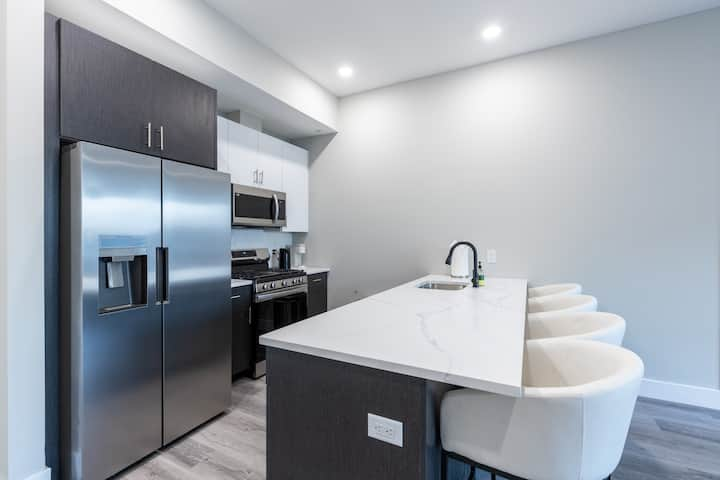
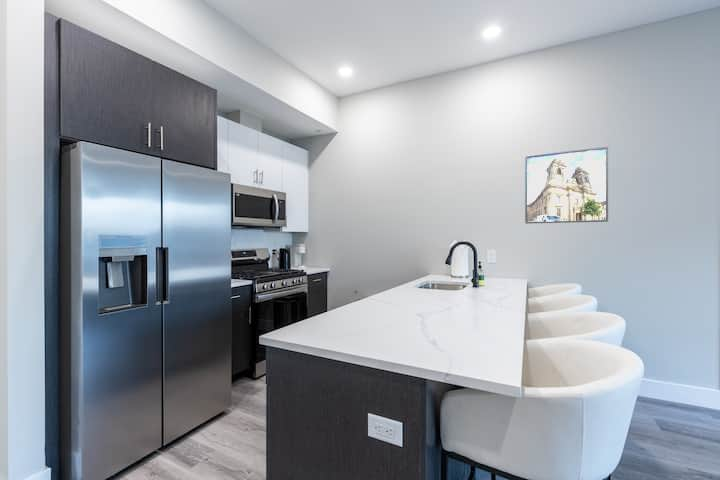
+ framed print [524,146,609,225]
